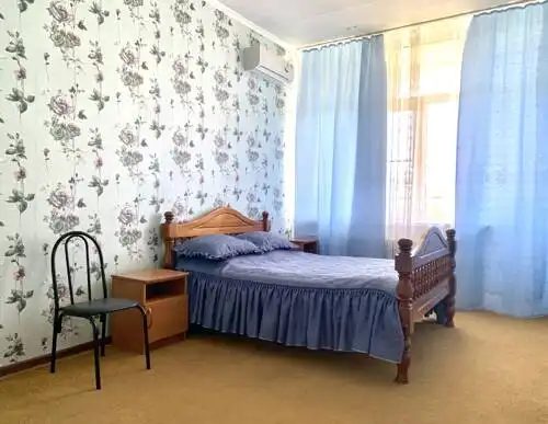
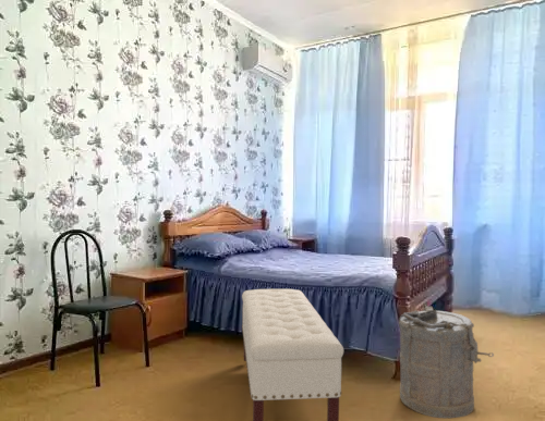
+ bench [241,287,344,421]
+ laundry hamper [398,306,495,420]
